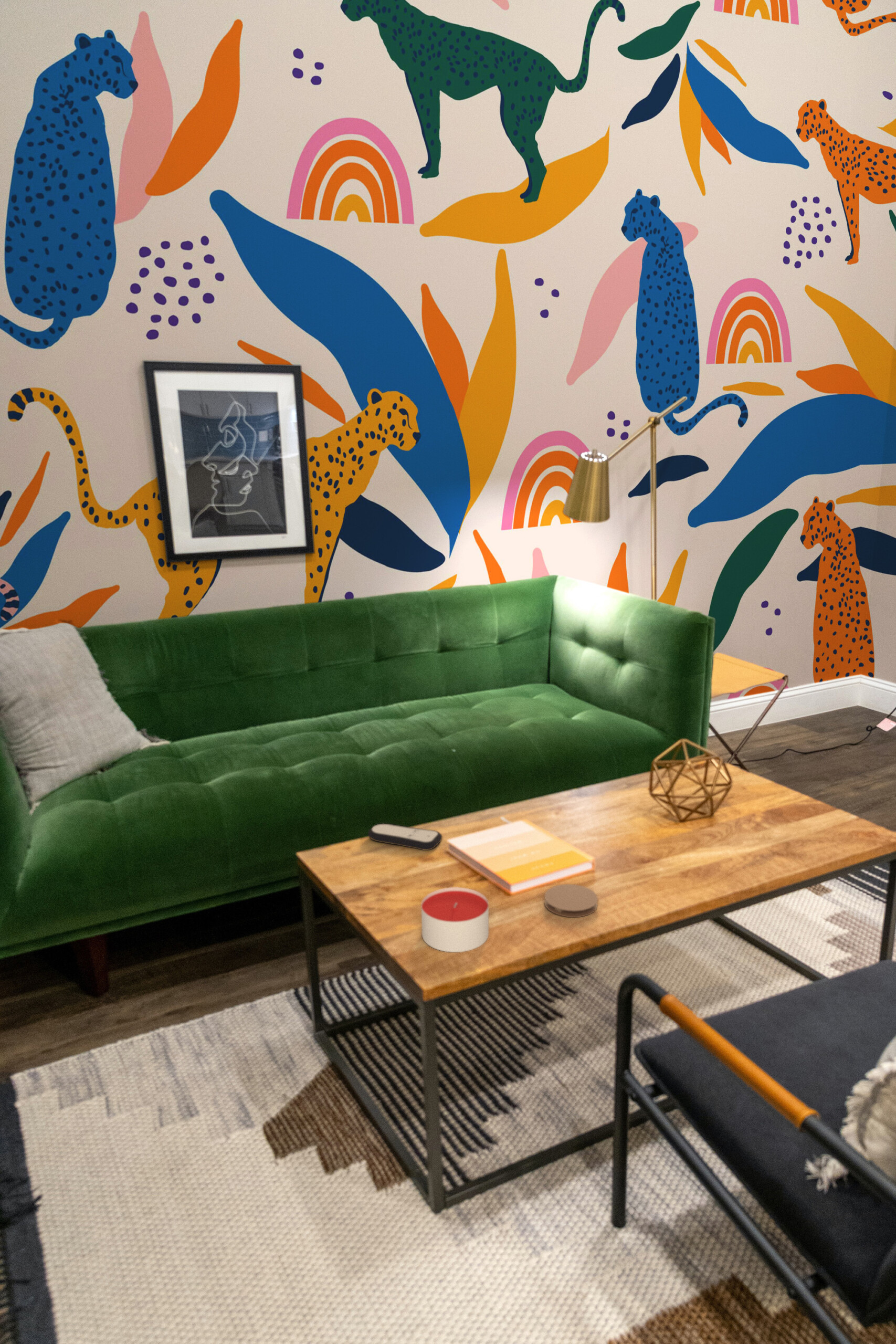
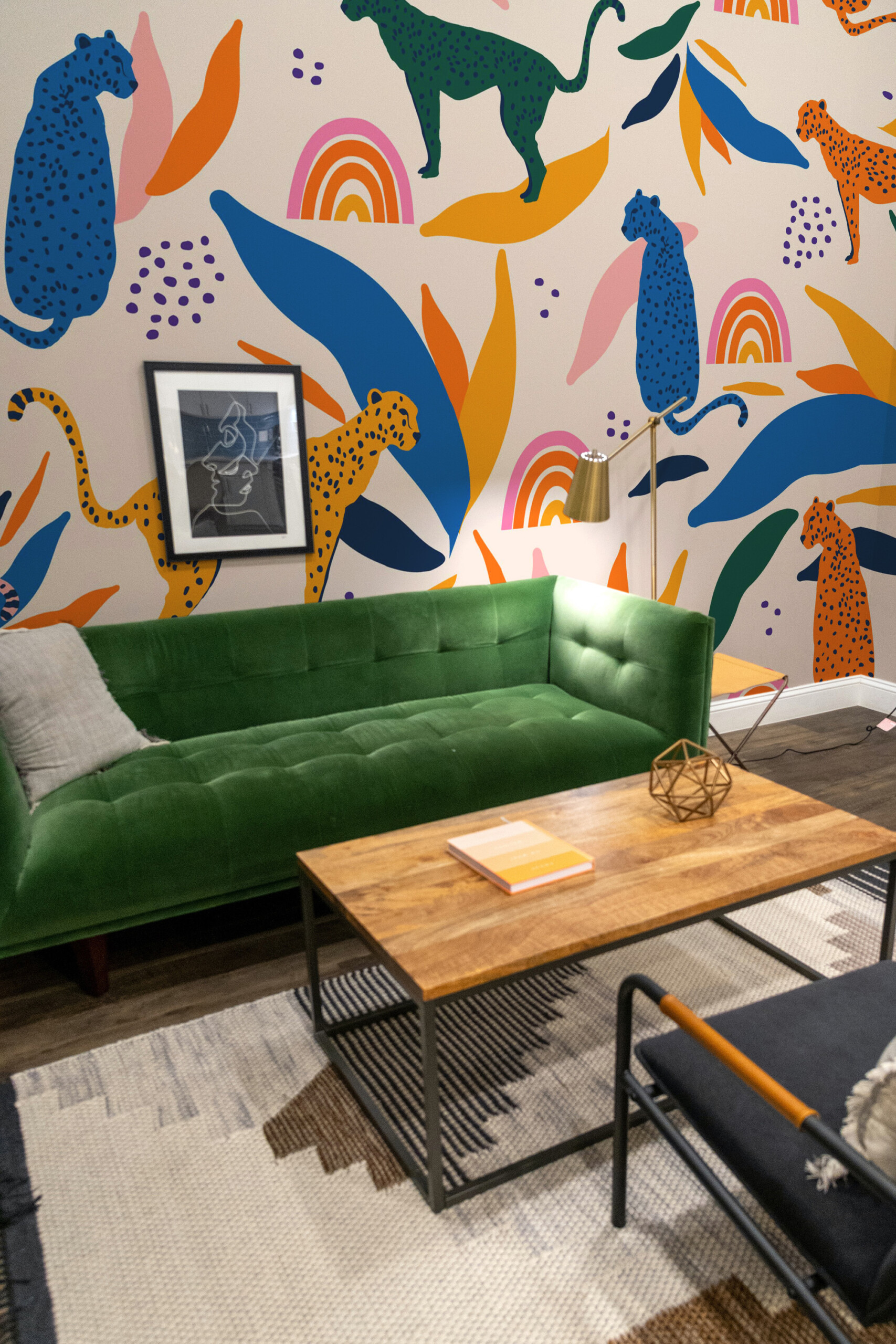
- coaster [544,884,598,918]
- remote control [367,823,443,851]
- candle [420,887,489,953]
